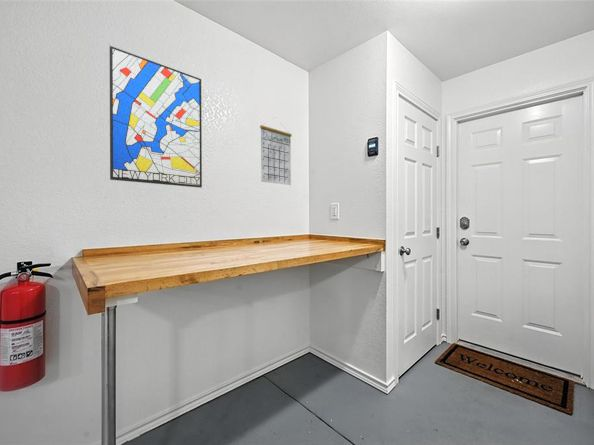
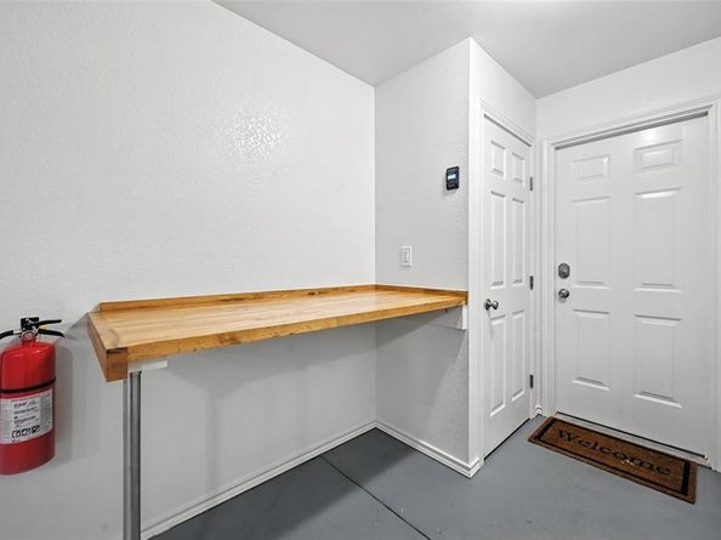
- wall art [109,45,203,189]
- calendar [259,117,292,186]
